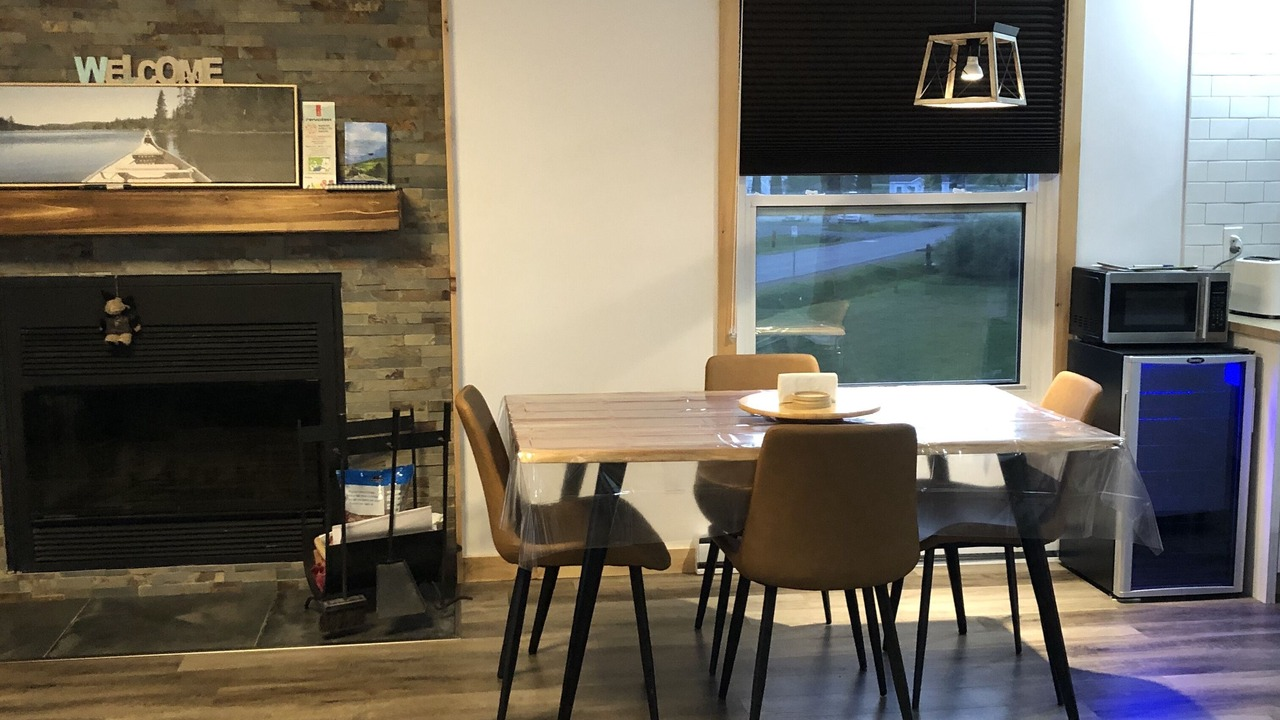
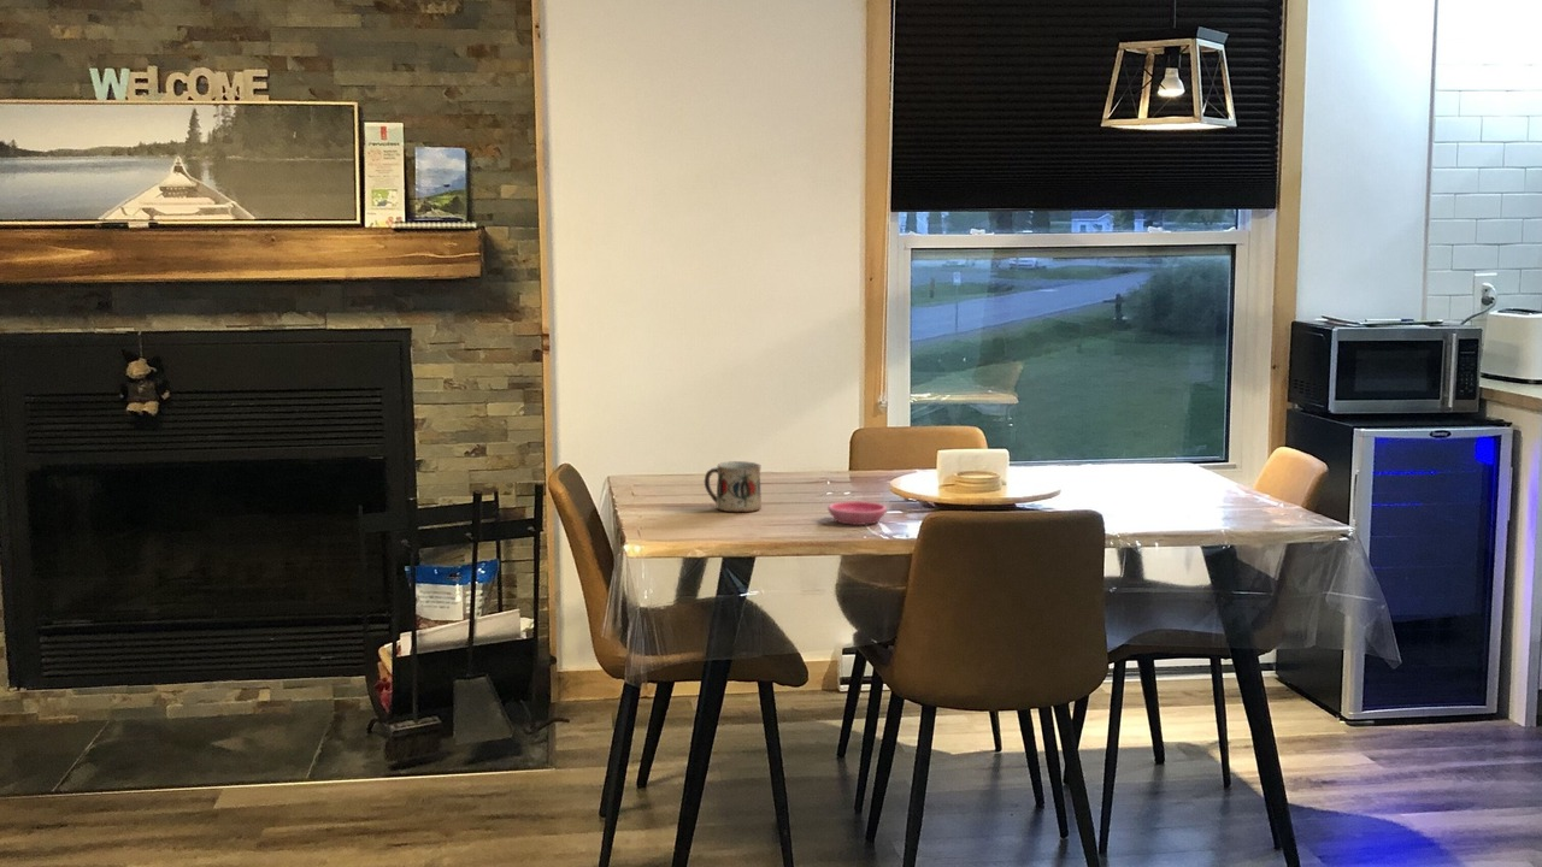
+ saucer [828,500,888,526]
+ mug [704,460,763,513]
